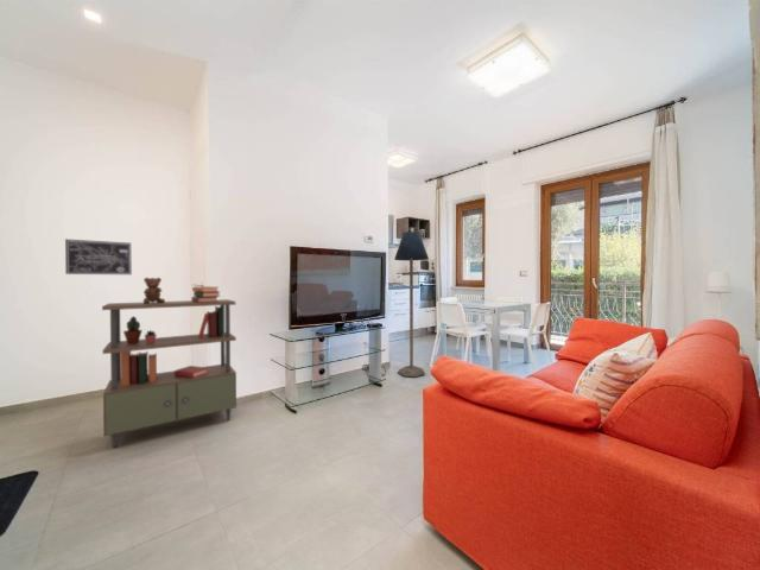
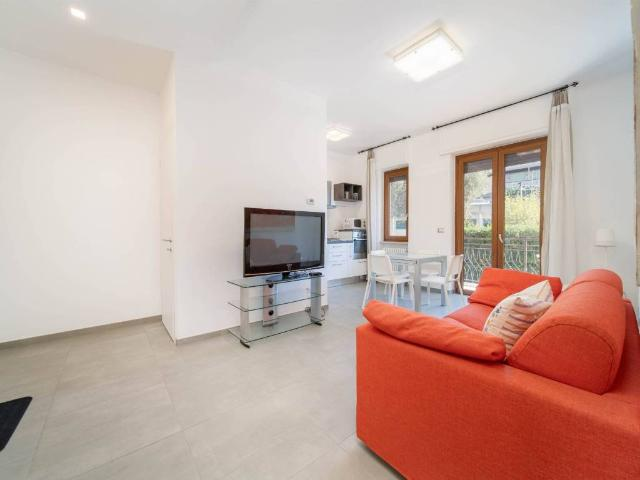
- shelving unit [101,277,238,449]
- wall art [64,238,133,276]
- floor lamp [393,230,430,378]
